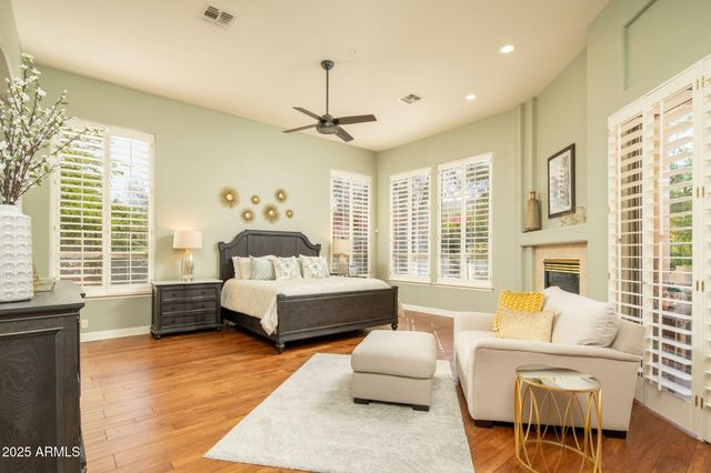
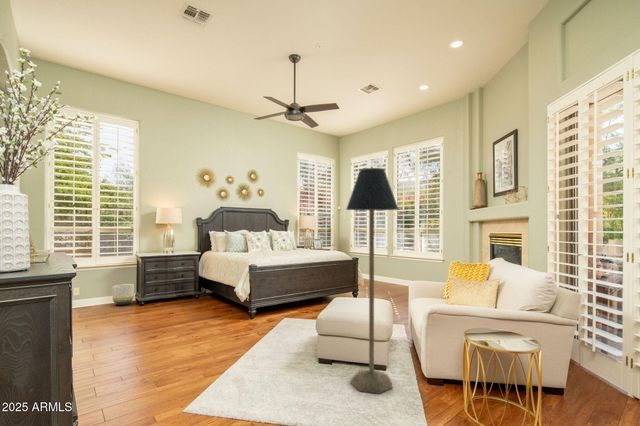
+ floor lamp [345,167,400,395]
+ planter [112,283,135,306]
